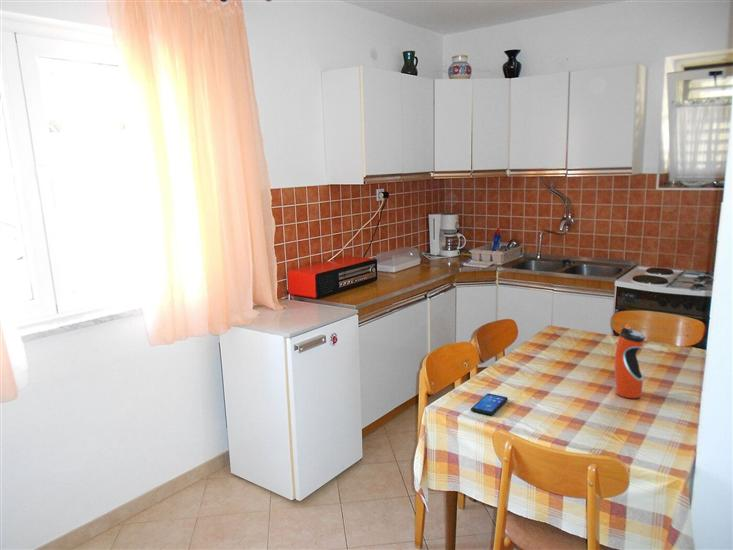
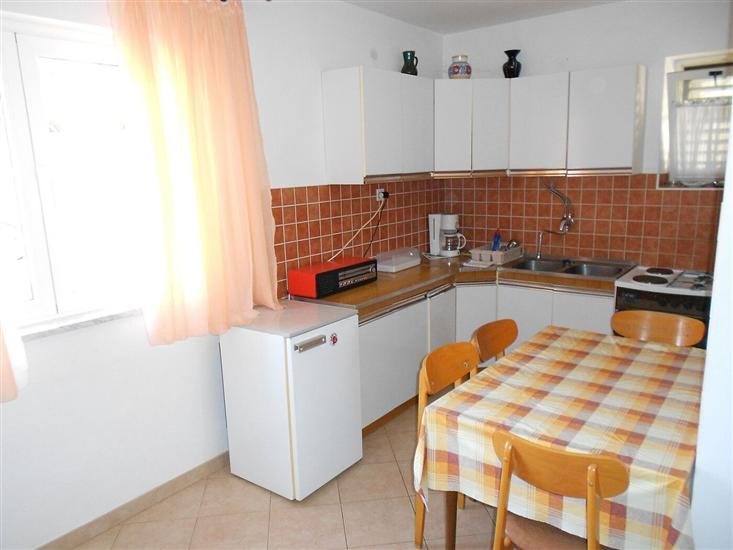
- smartphone [470,393,509,416]
- water bottle [614,323,646,399]
